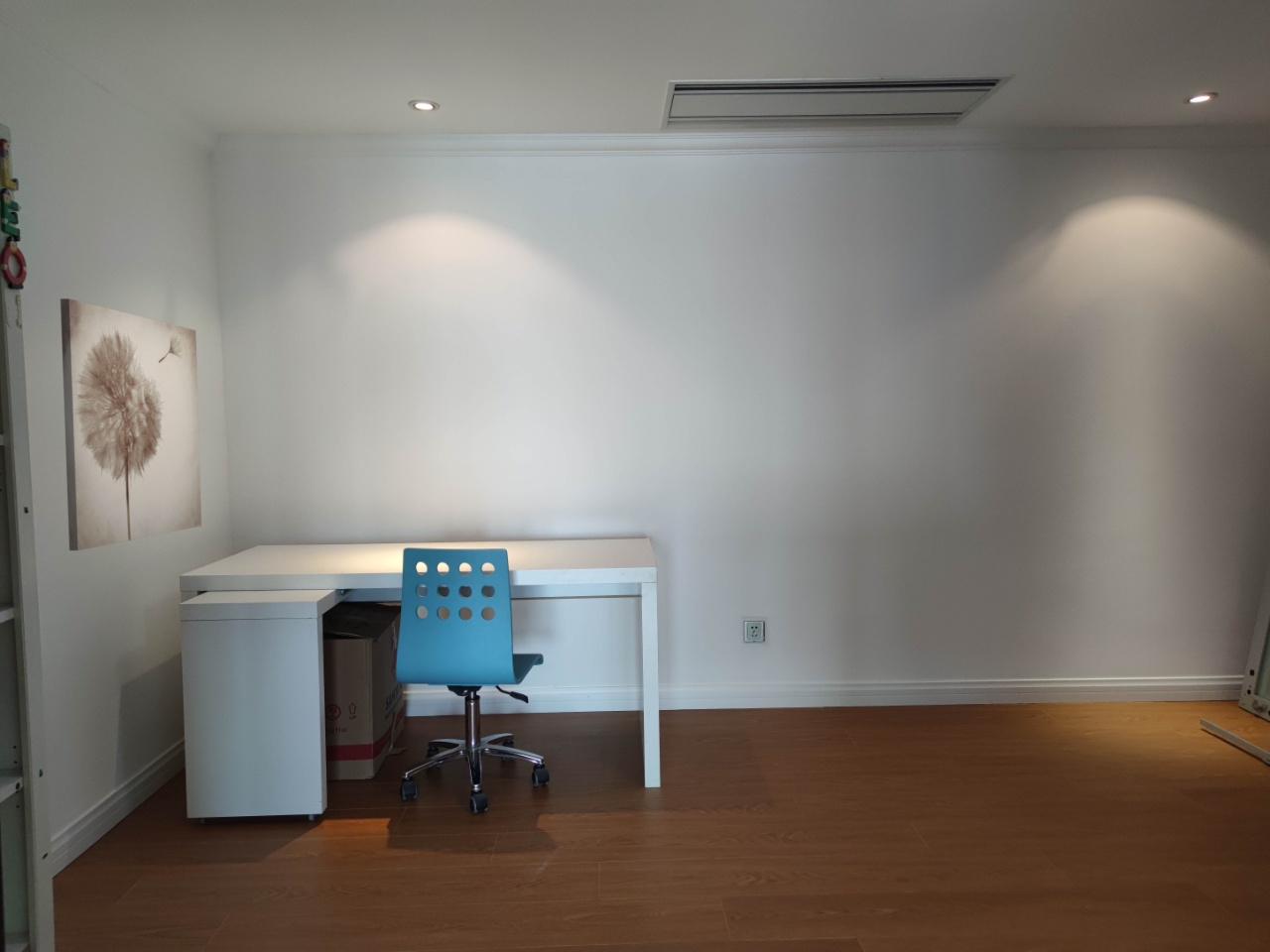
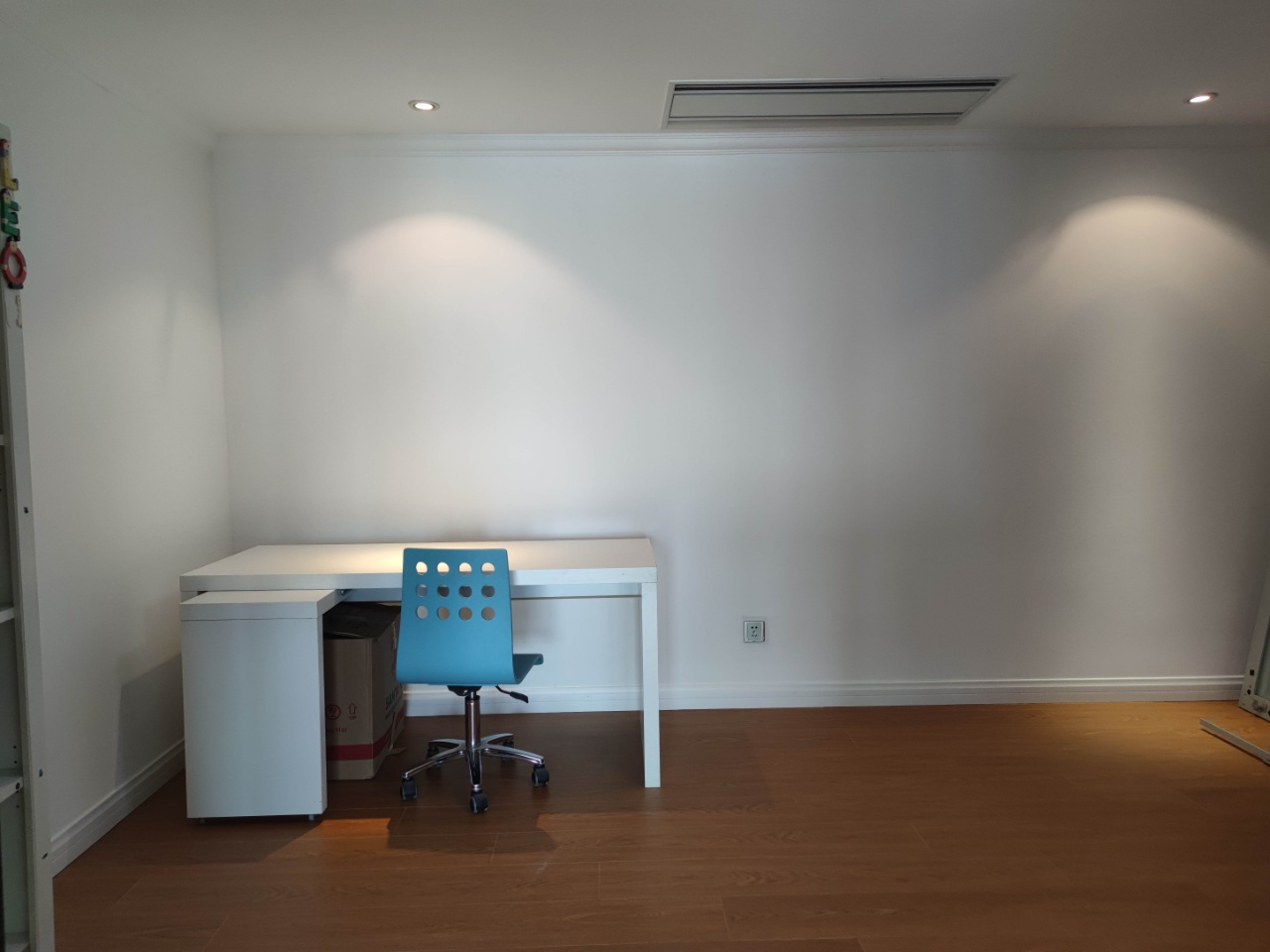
- wall art [60,297,202,551]
